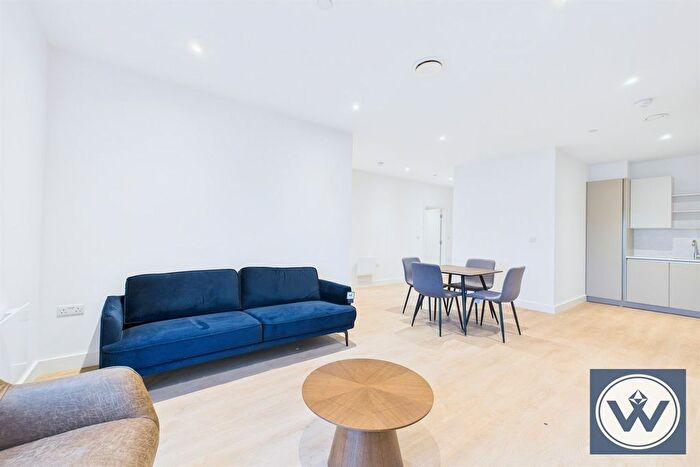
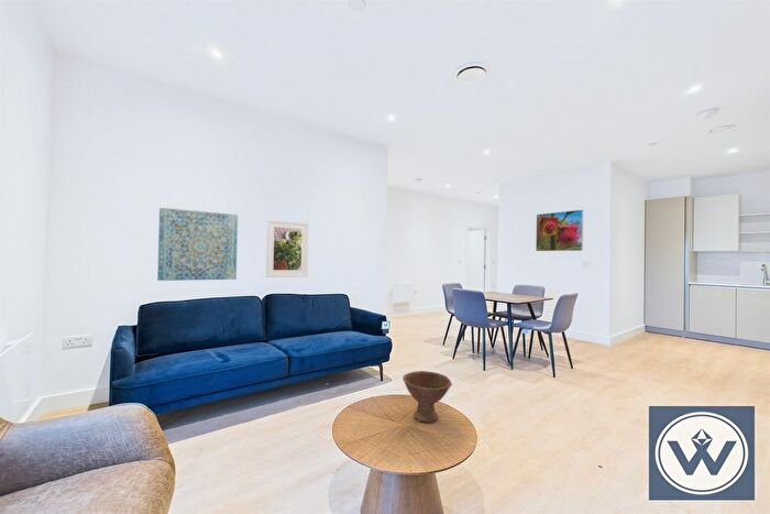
+ bowl [402,370,453,424]
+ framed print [535,209,584,252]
+ wall art [156,207,239,282]
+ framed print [264,218,309,278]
